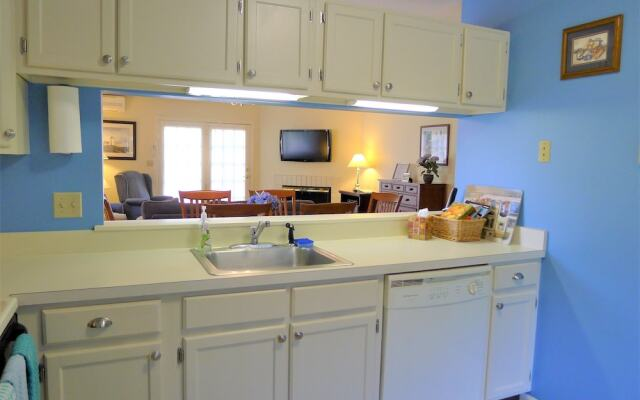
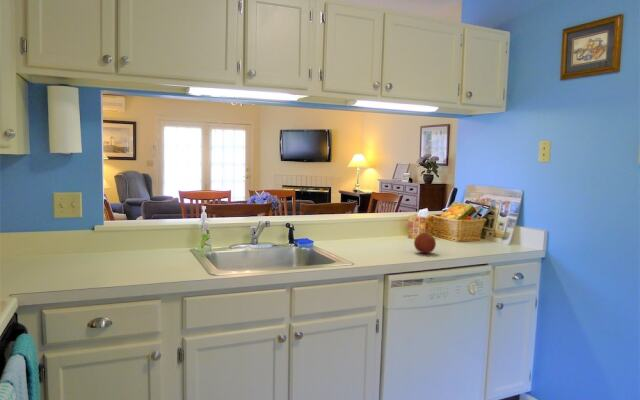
+ fruit [413,232,437,254]
